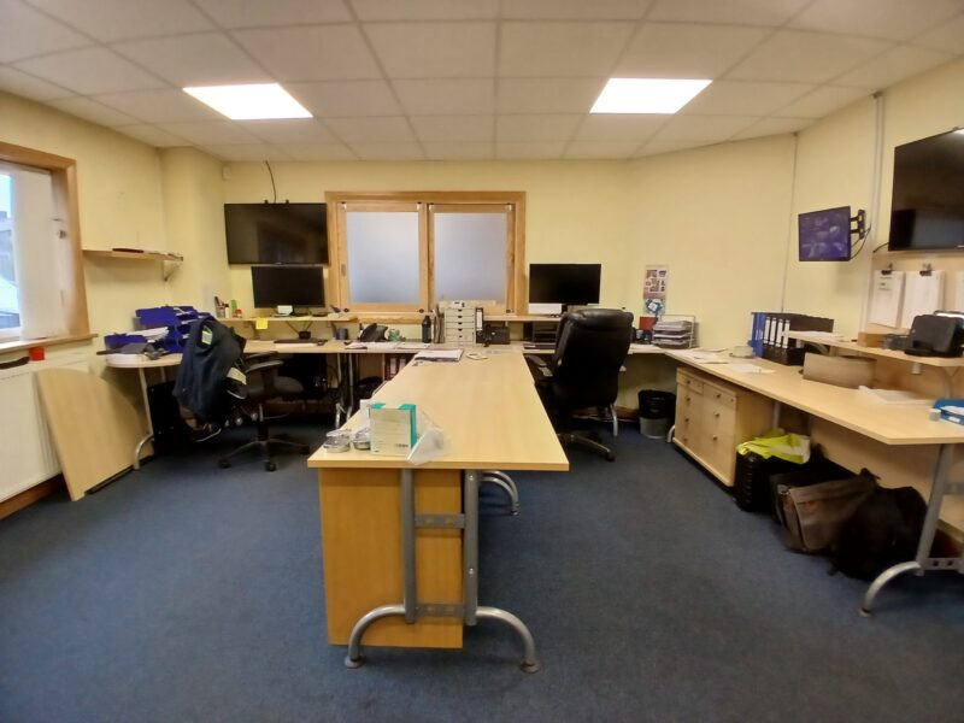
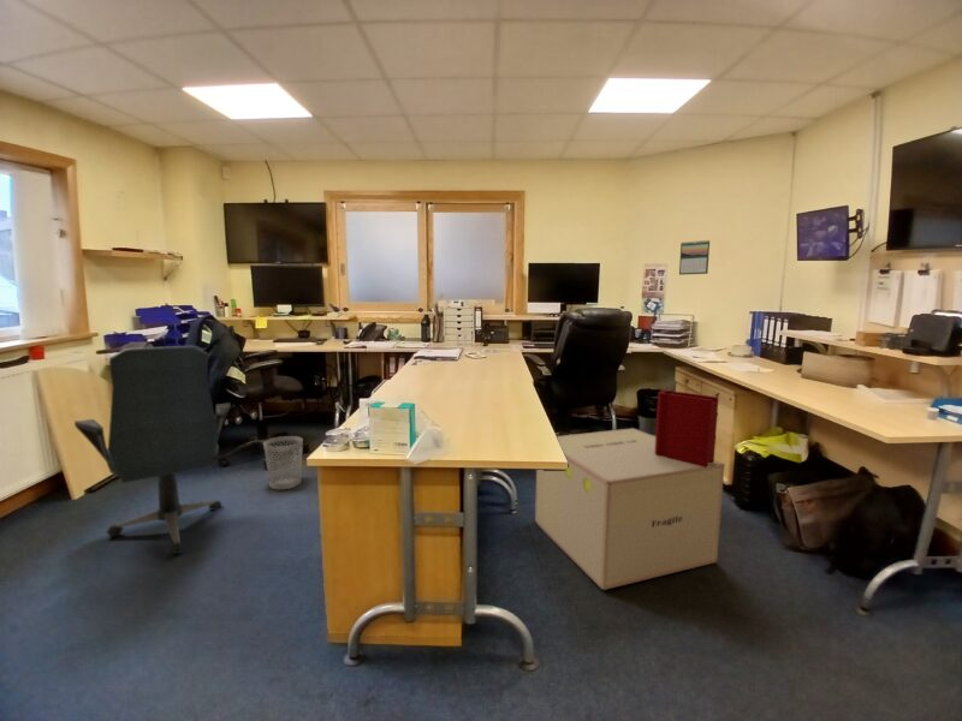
+ wastebasket [262,435,304,490]
+ calendar [678,239,711,276]
+ binder [654,389,719,467]
+ cardboard box [534,427,725,591]
+ office chair [73,345,232,556]
